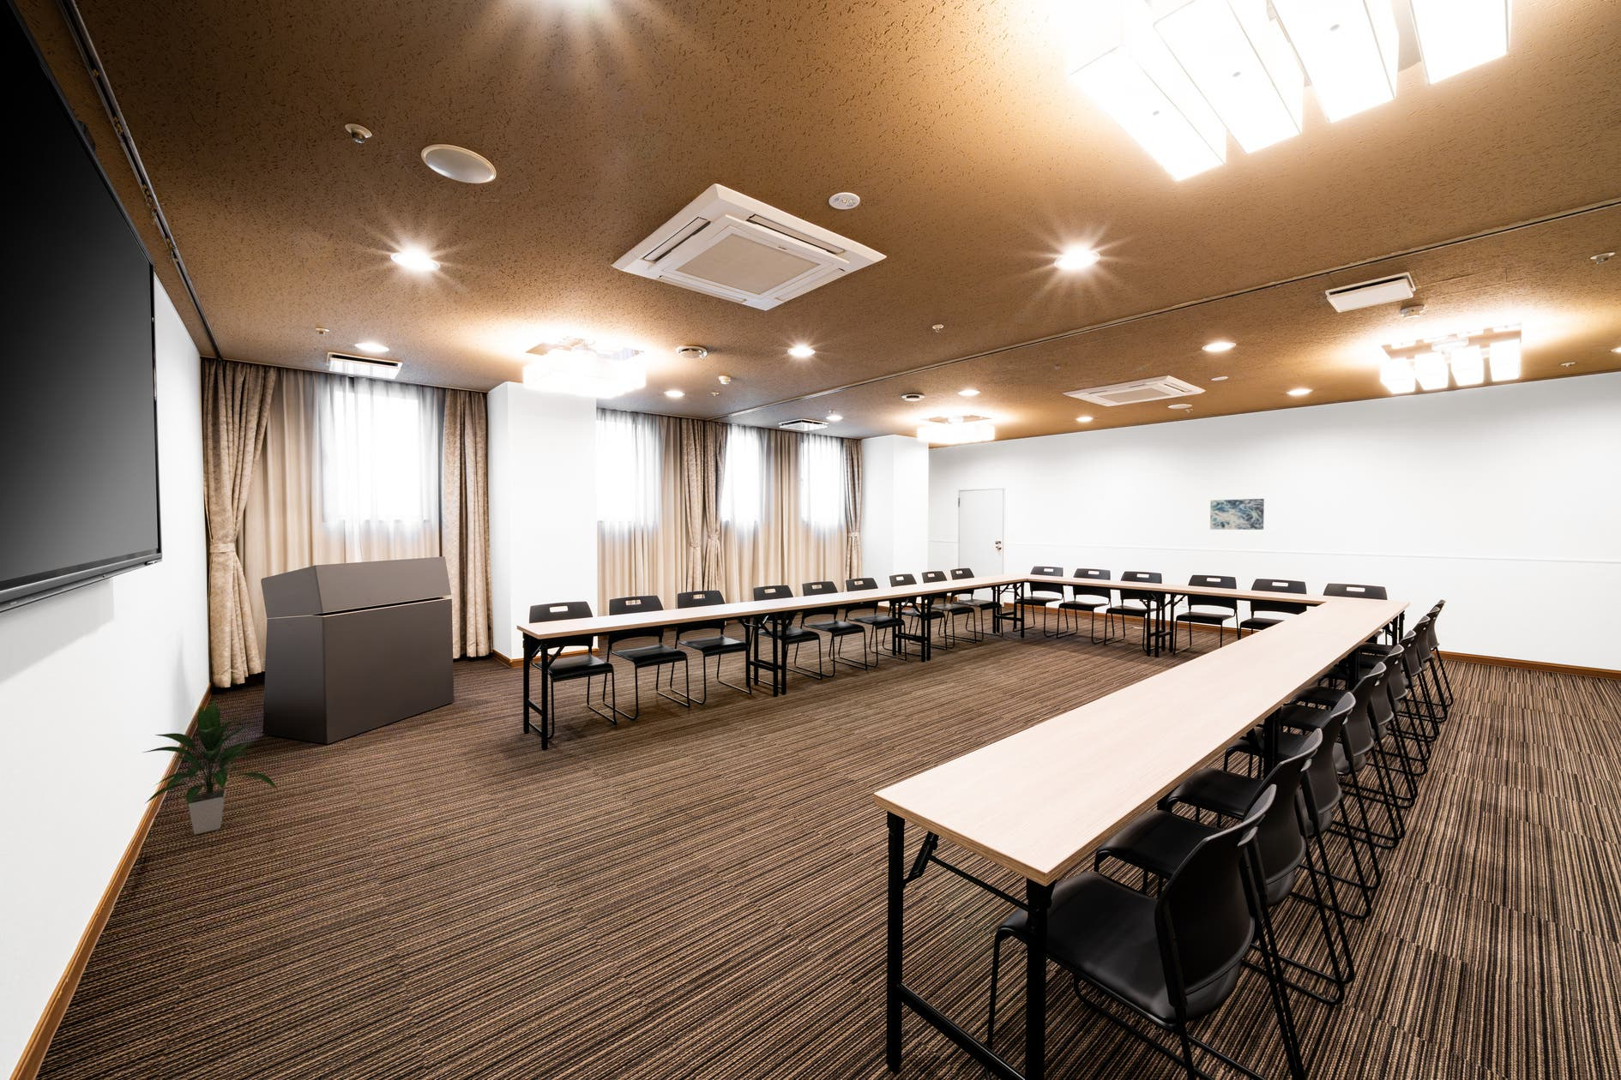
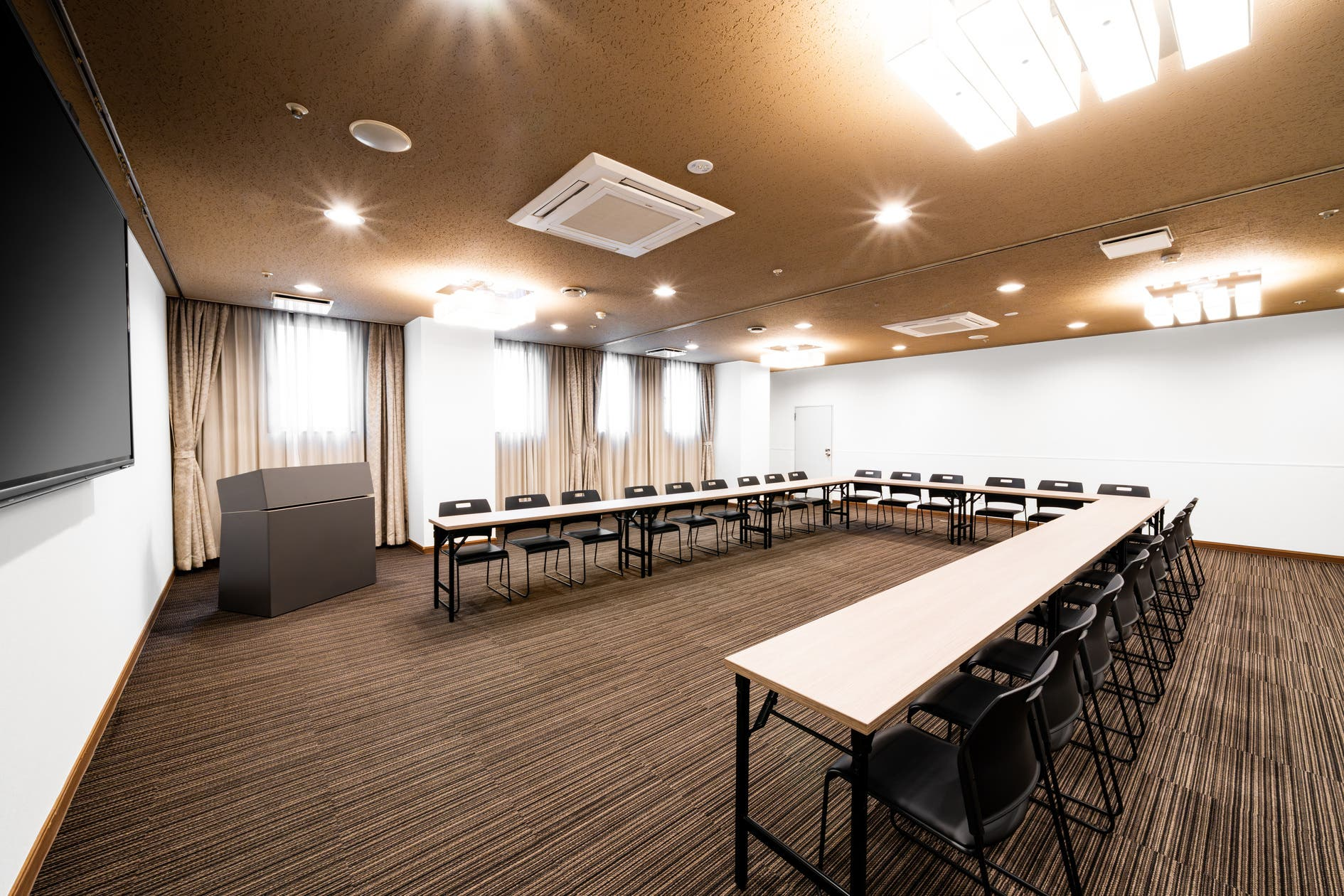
- wall art [1210,498,1265,530]
- indoor plant [142,699,279,835]
